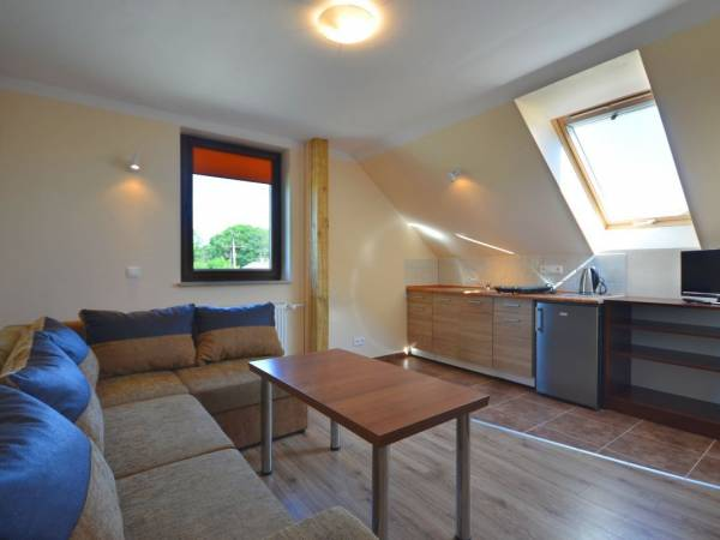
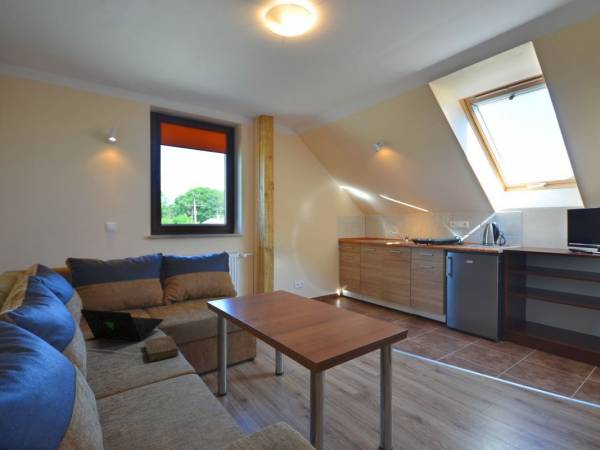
+ book [143,335,179,363]
+ laptop [79,308,165,342]
